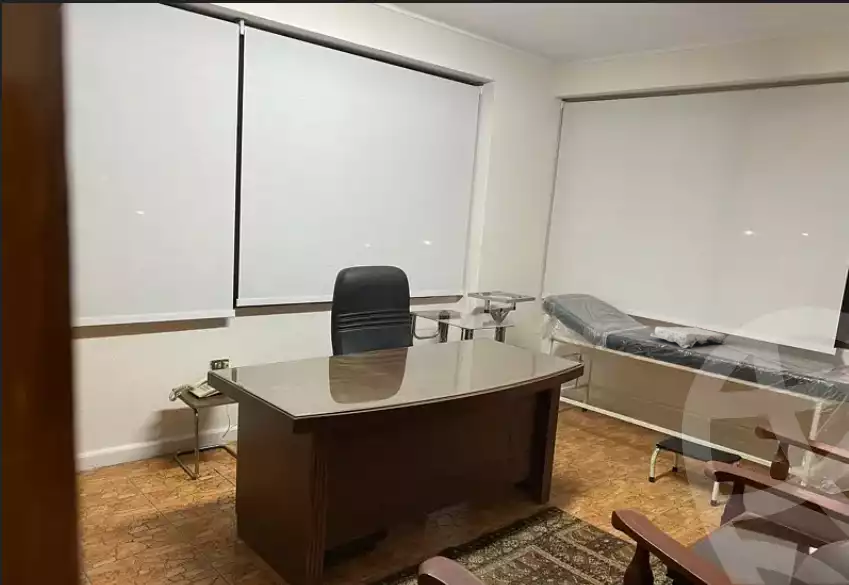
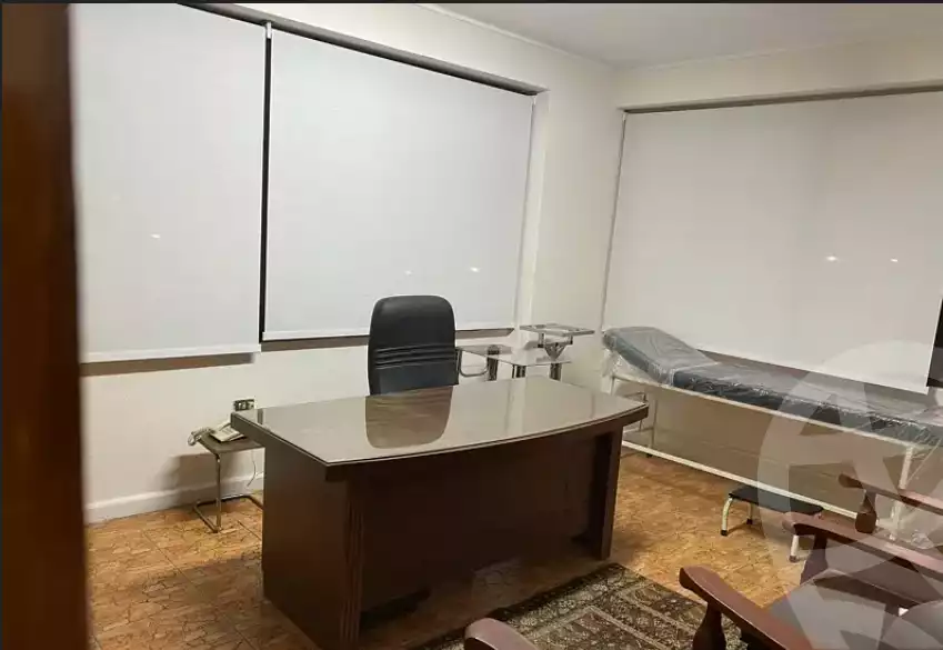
- stone plaque [650,325,727,349]
